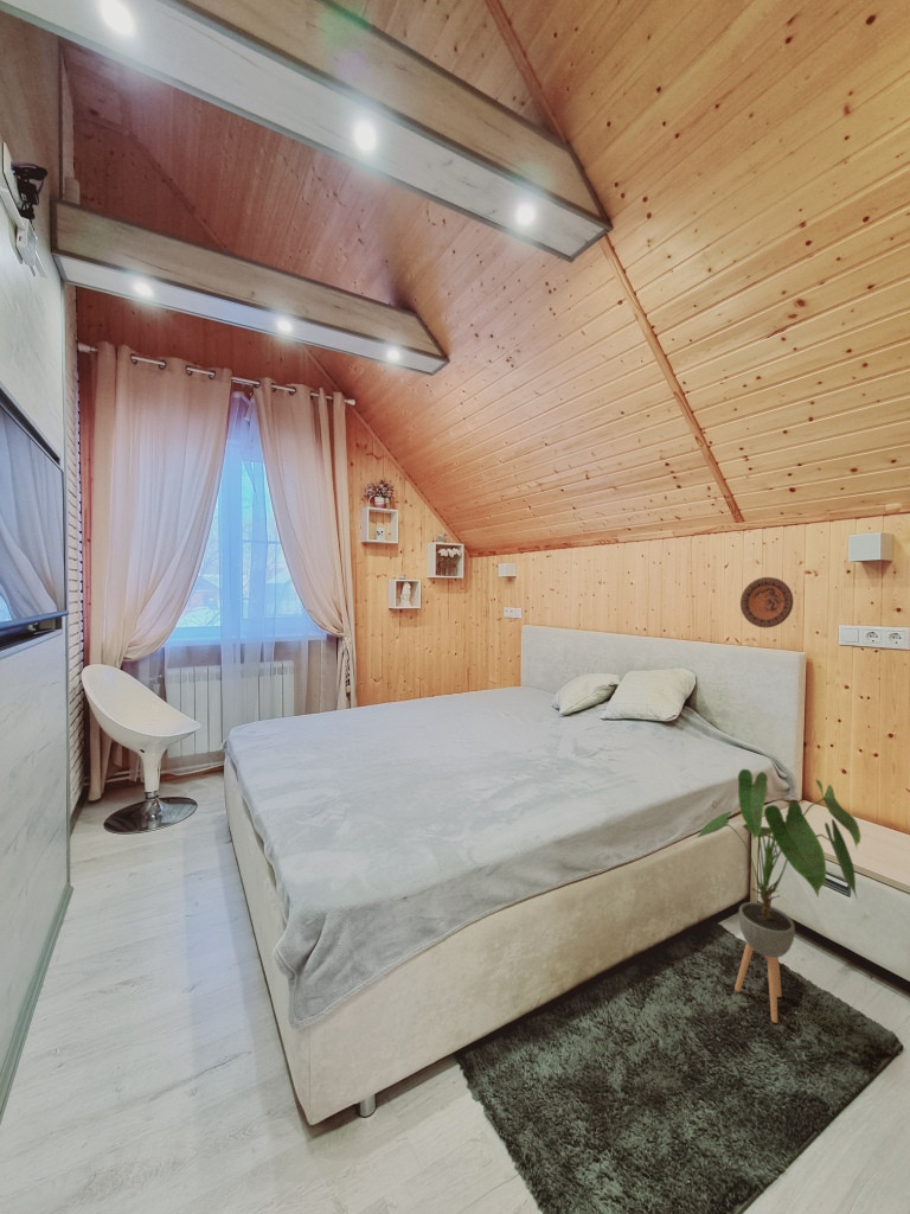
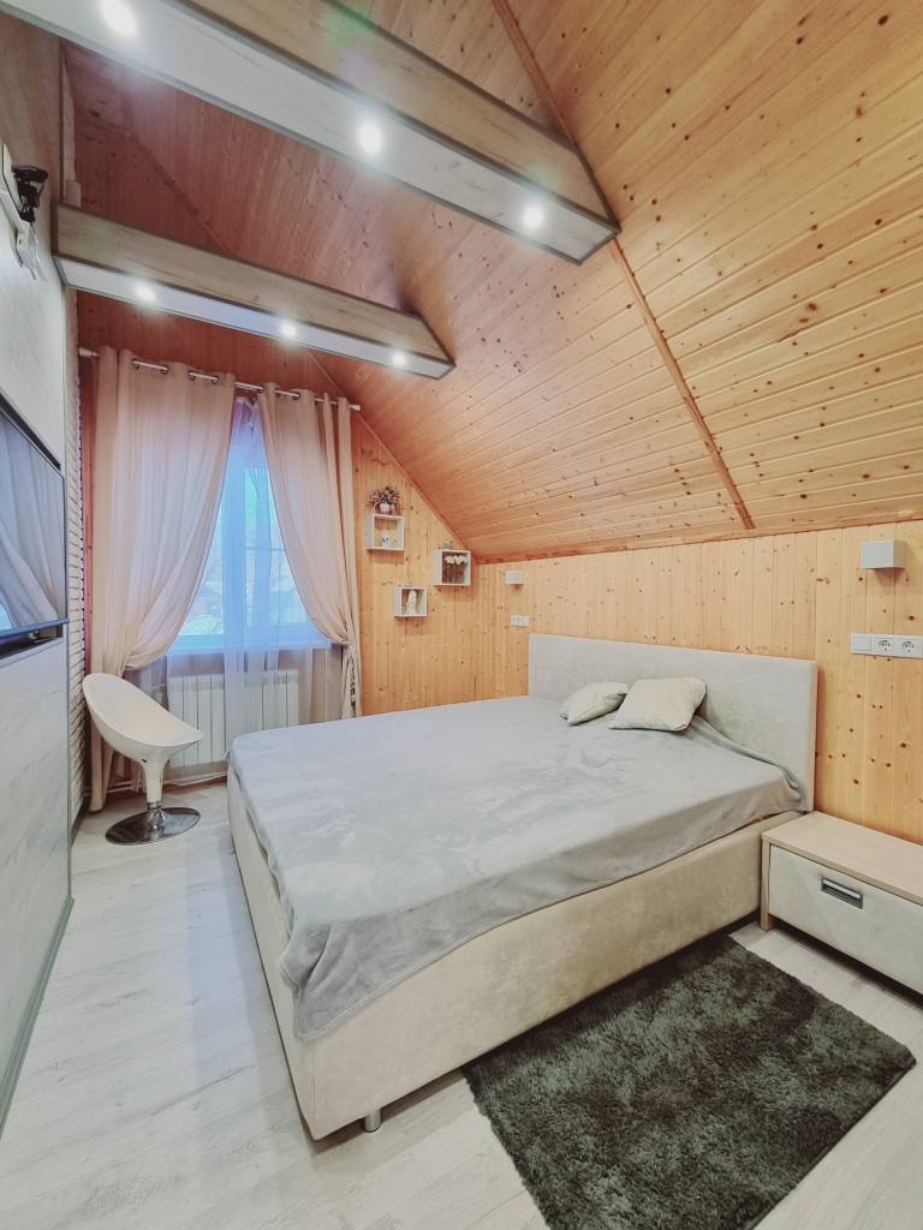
- decorative plate [739,576,795,628]
- house plant [694,768,861,1024]
